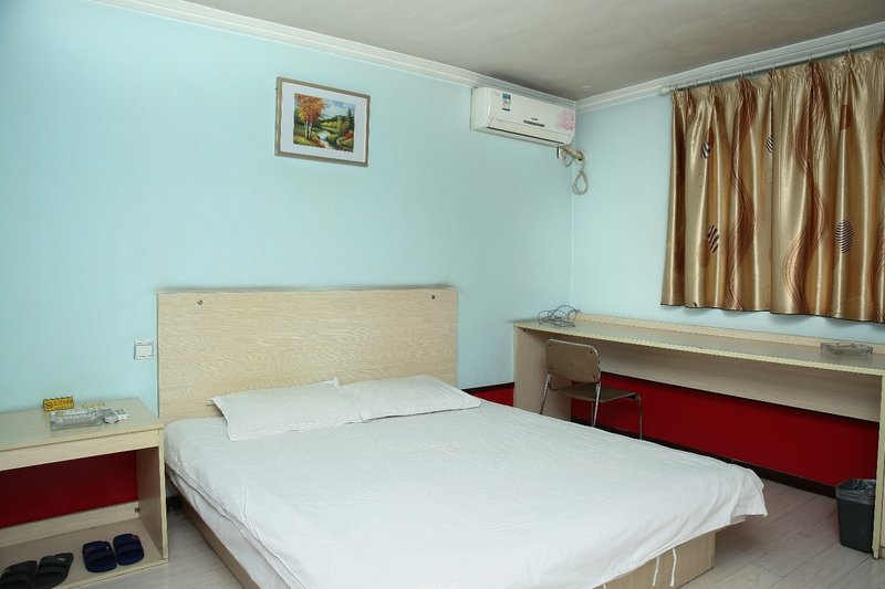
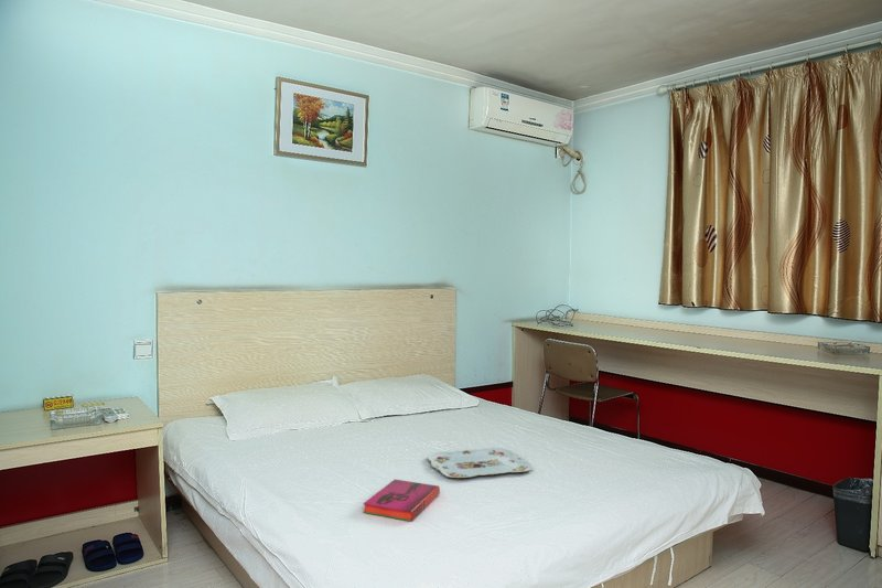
+ serving tray [427,447,534,479]
+ hardback book [362,479,441,523]
